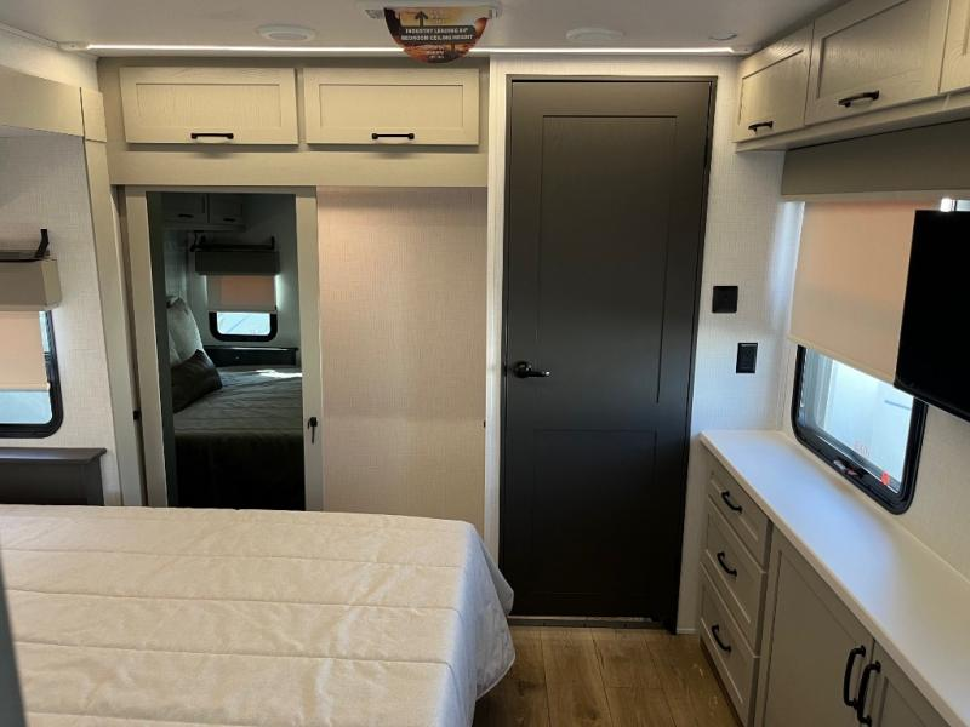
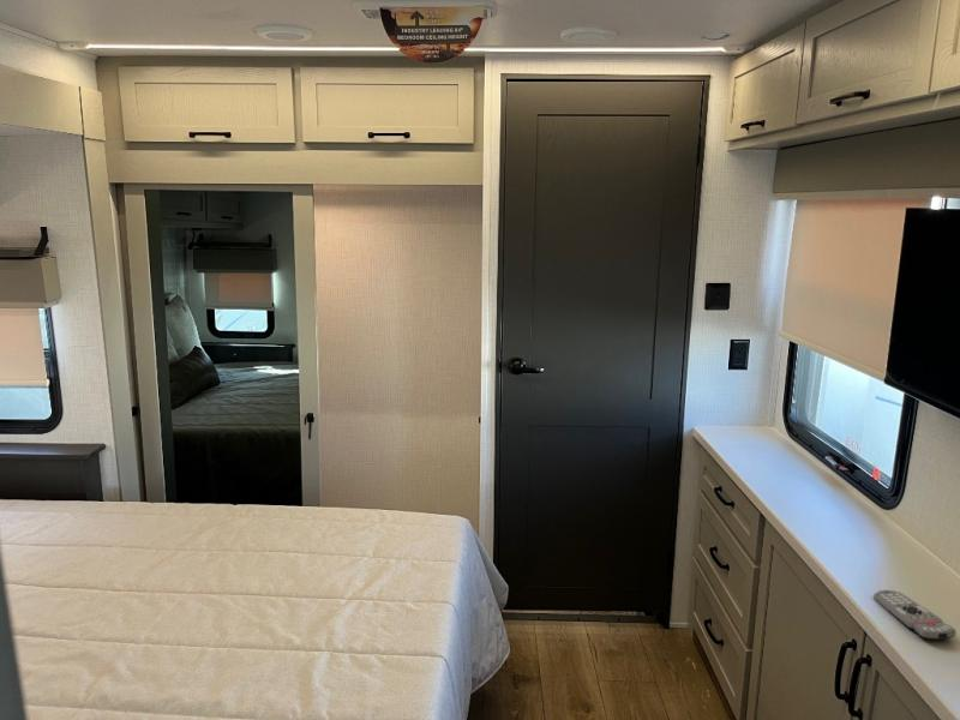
+ remote control [872,589,958,641]
